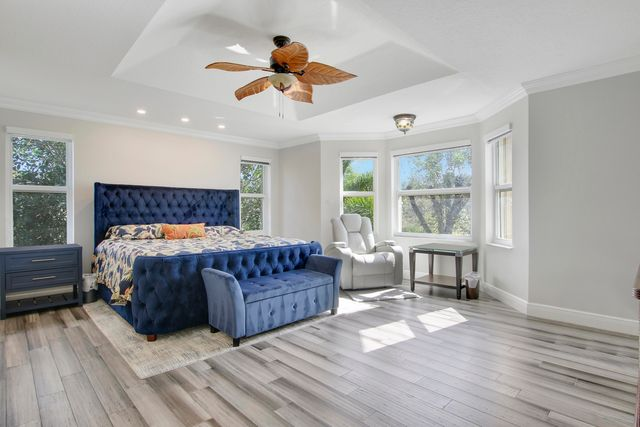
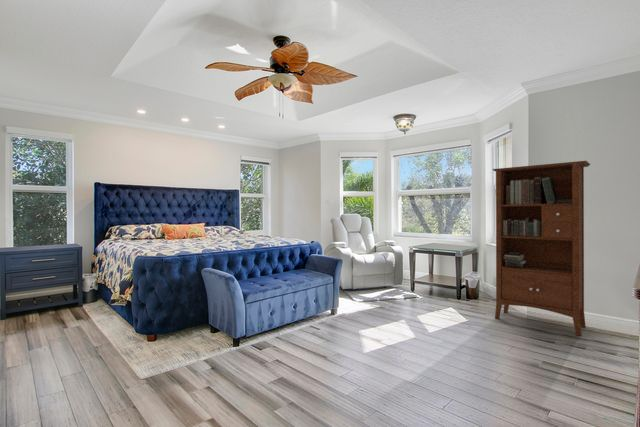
+ bookcase [492,160,591,337]
